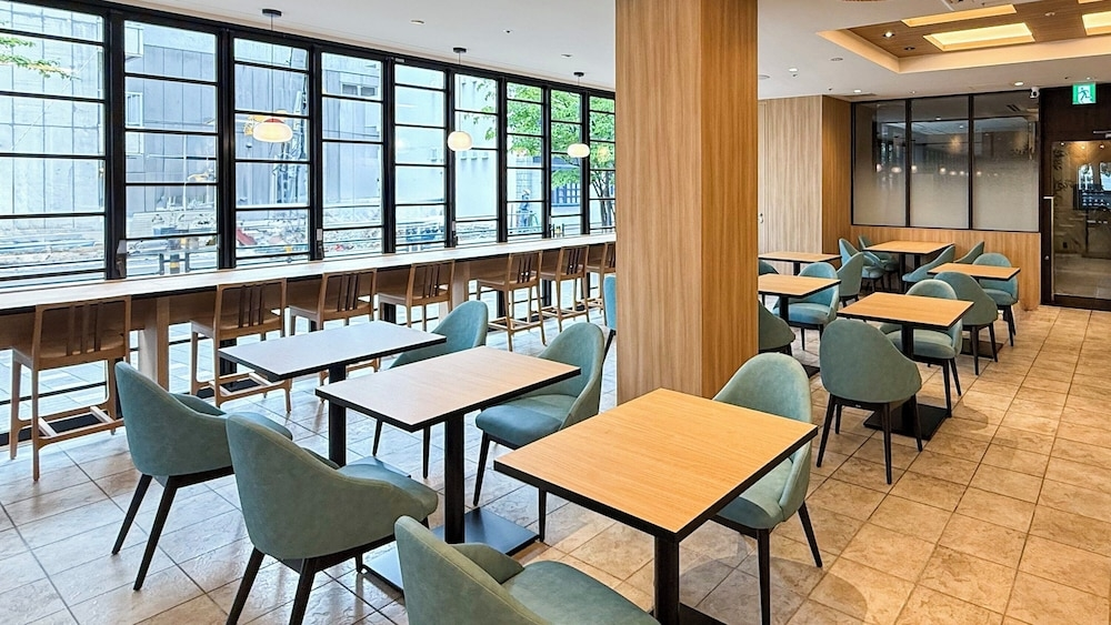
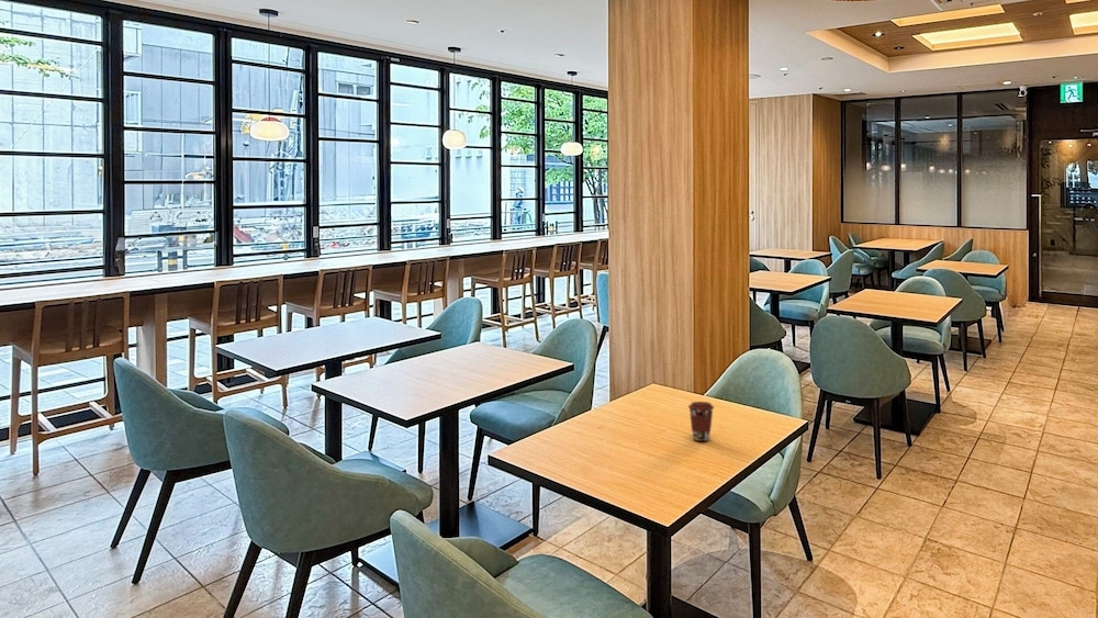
+ coffee cup [687,401,715,442]
